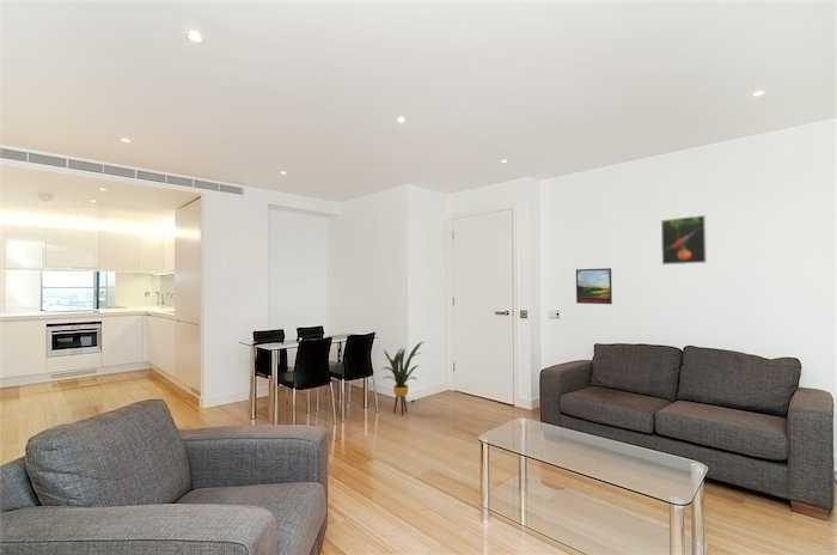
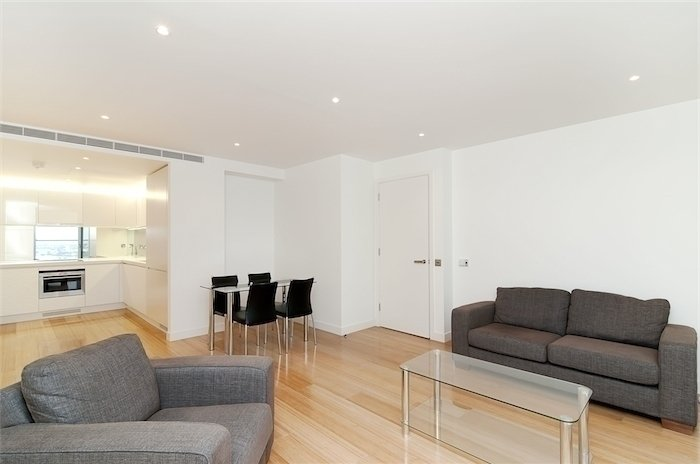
- house plant [380,341,426,416]
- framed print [660,214,708,266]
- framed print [575,267,613,305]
